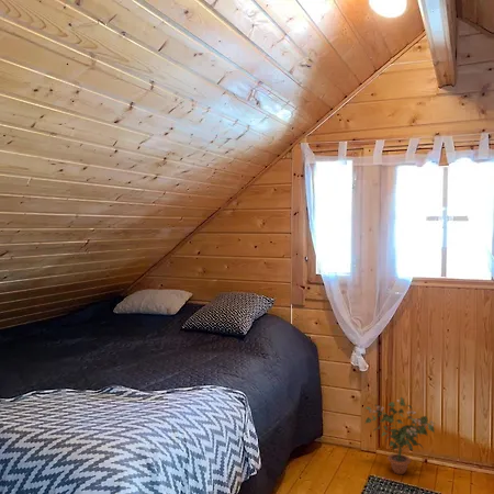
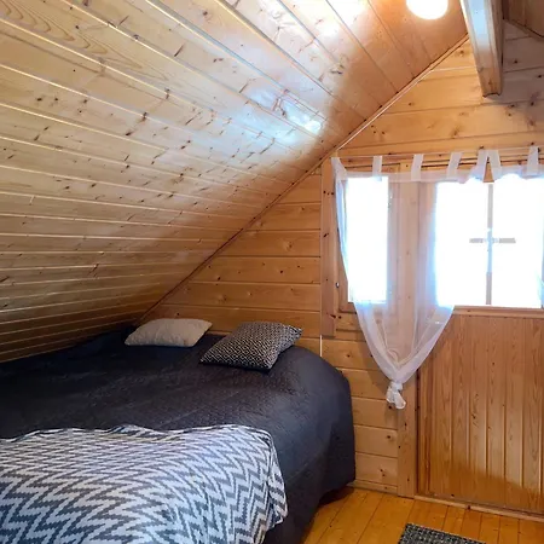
- potted plant [364,396,438,475]
